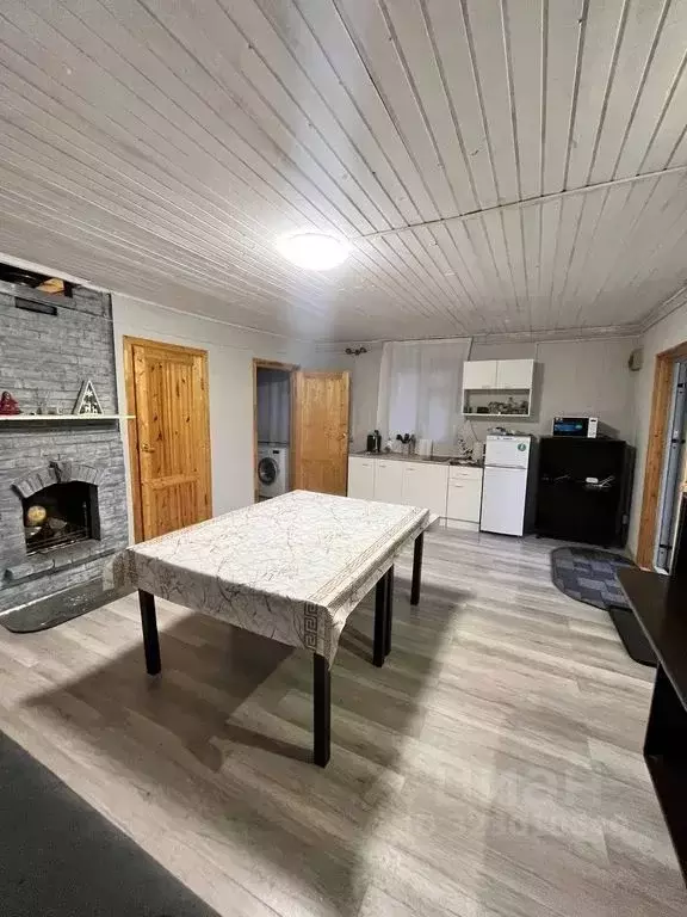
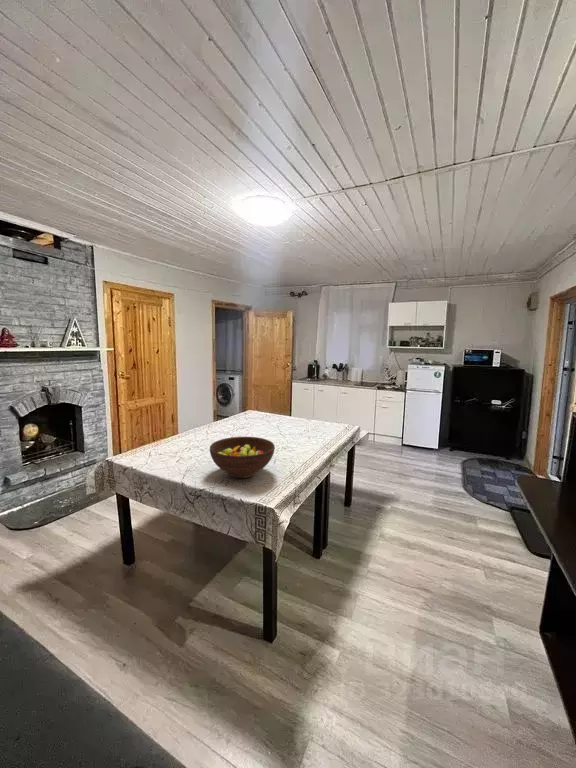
+ fruit bowl [209,436,276,479]
